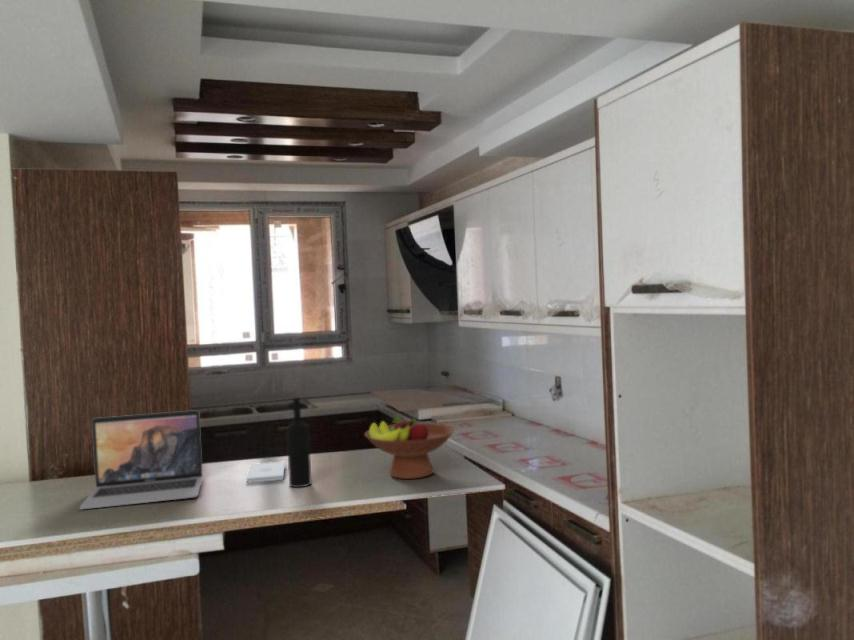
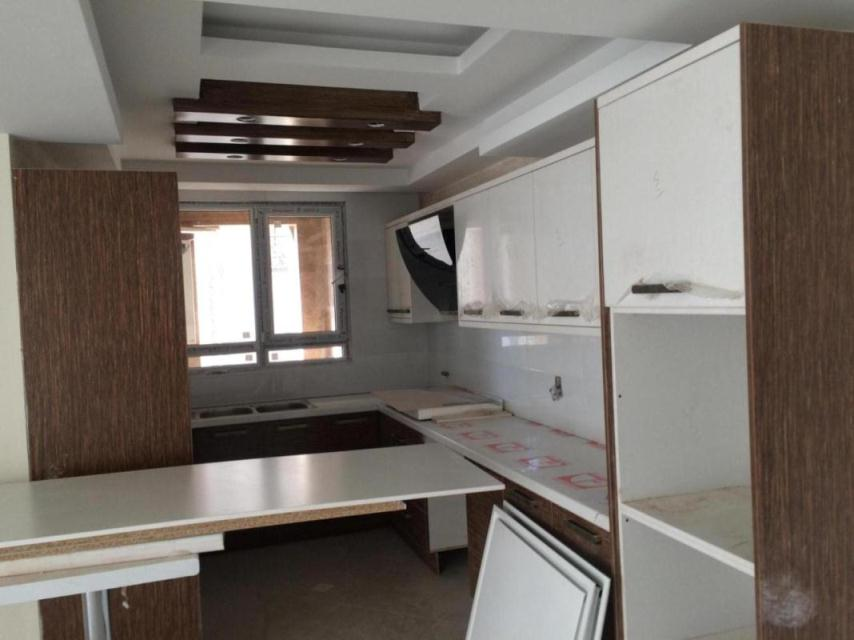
- notepad [245,461,286,484]
- laptop [79,409,204,510]
- wine bottle [286,396,313,489]
- fruit bowl [364,416,455,480]
